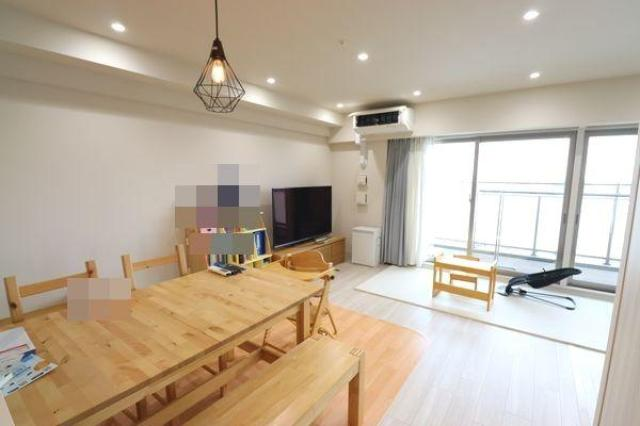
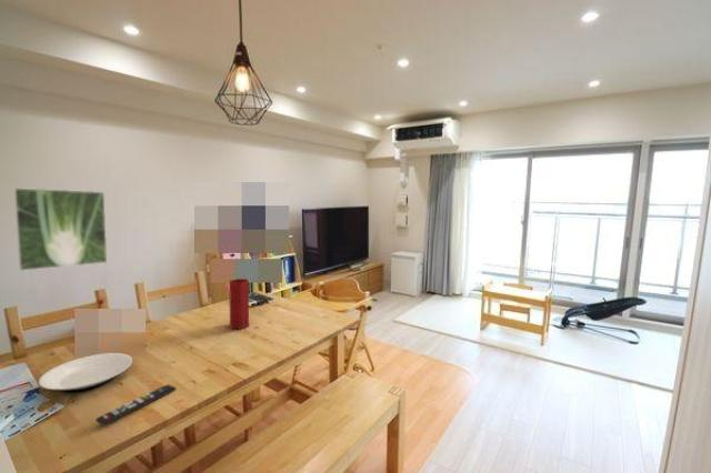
+ remote control [94,383,177,426]
+ plate [38,352,133,393]
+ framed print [12,187,108,272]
+ vase [228,278,250,330]
